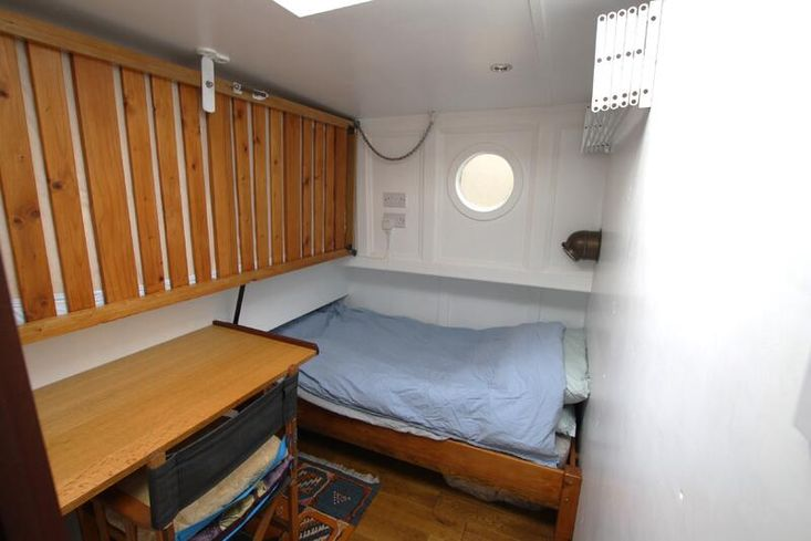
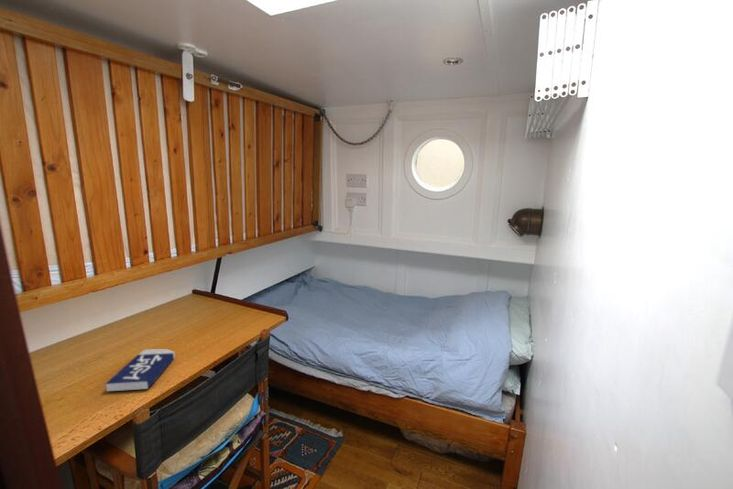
+ book [104,348,176,393]
